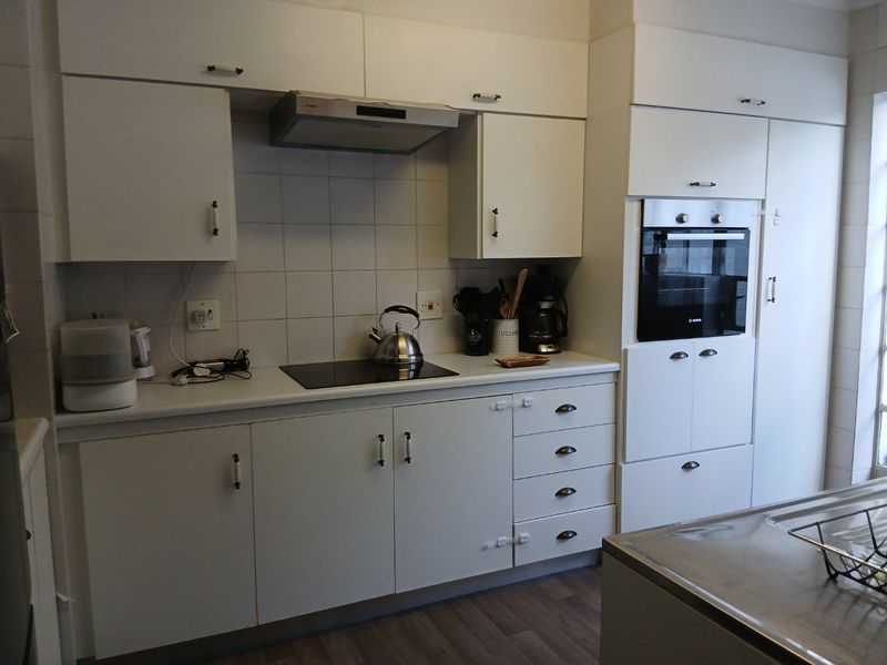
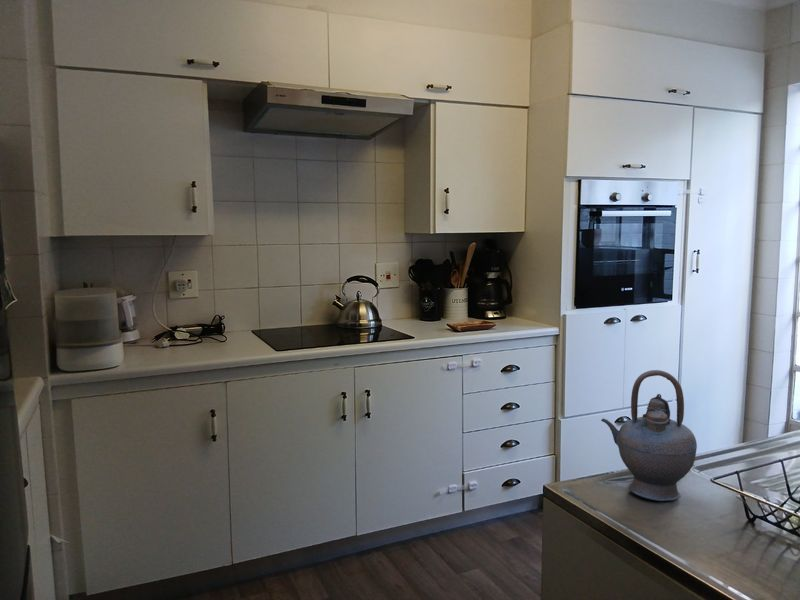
+ teapot [600,369,698,502]
